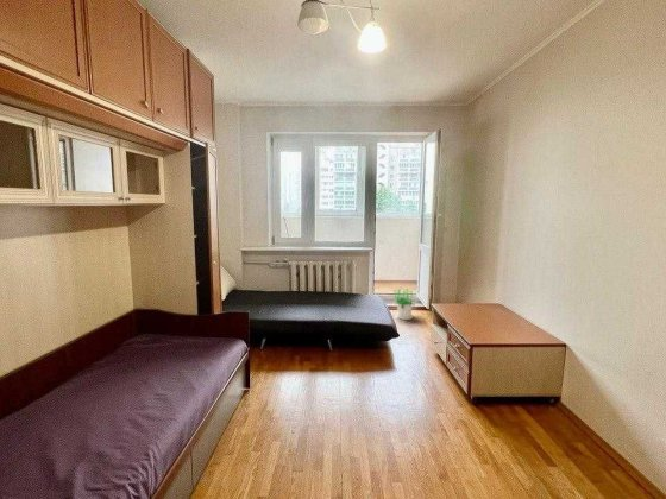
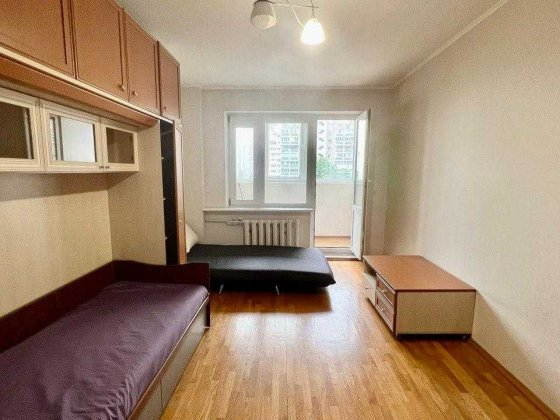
- potted plant [392,286,416,321]
